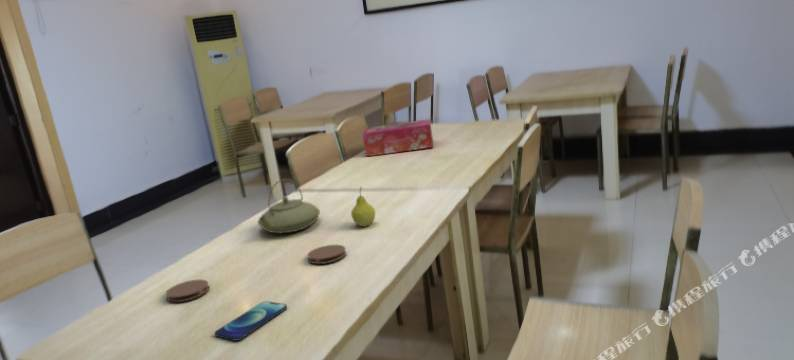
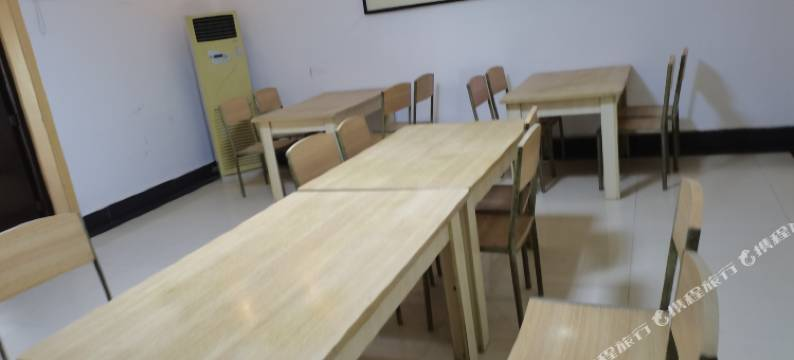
- teapot [257,178,321,234]
- fruit [350,186,376,228]
- coaster [165,278,210,303]
- coaster [306,244,347,265]
- smartphone [214,300,288,342]
- tissue box [362,118,434,157]
